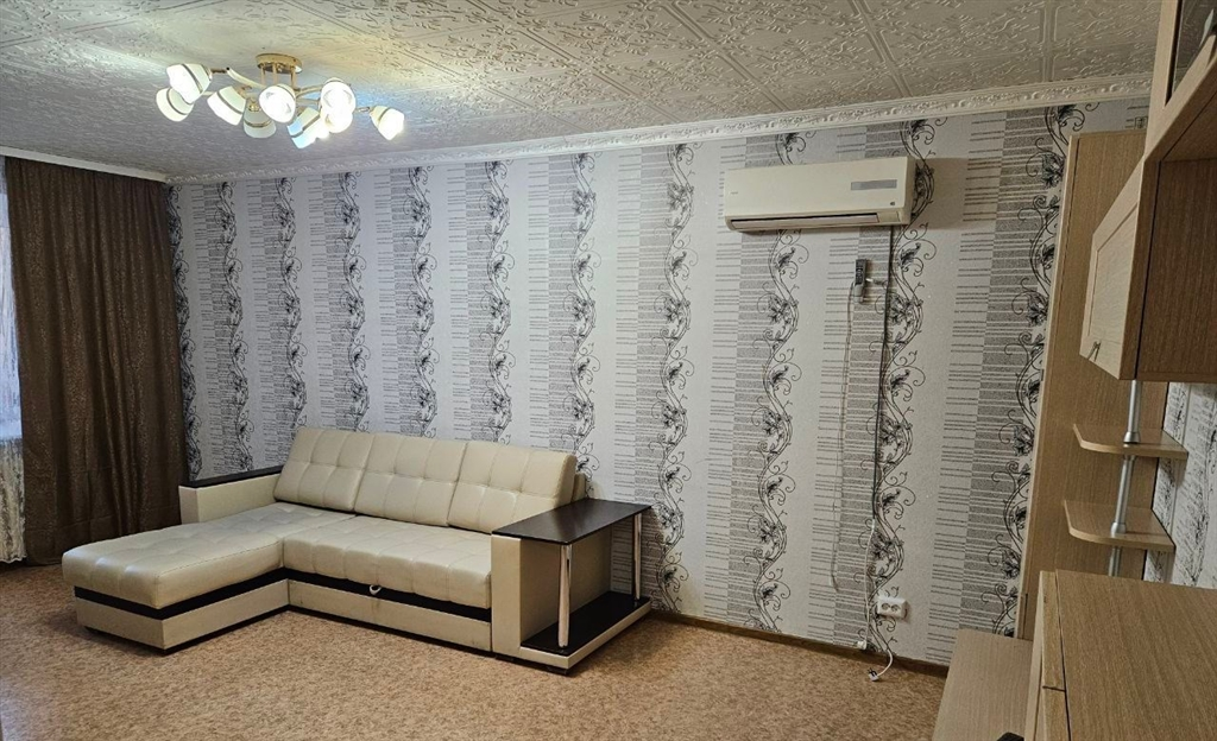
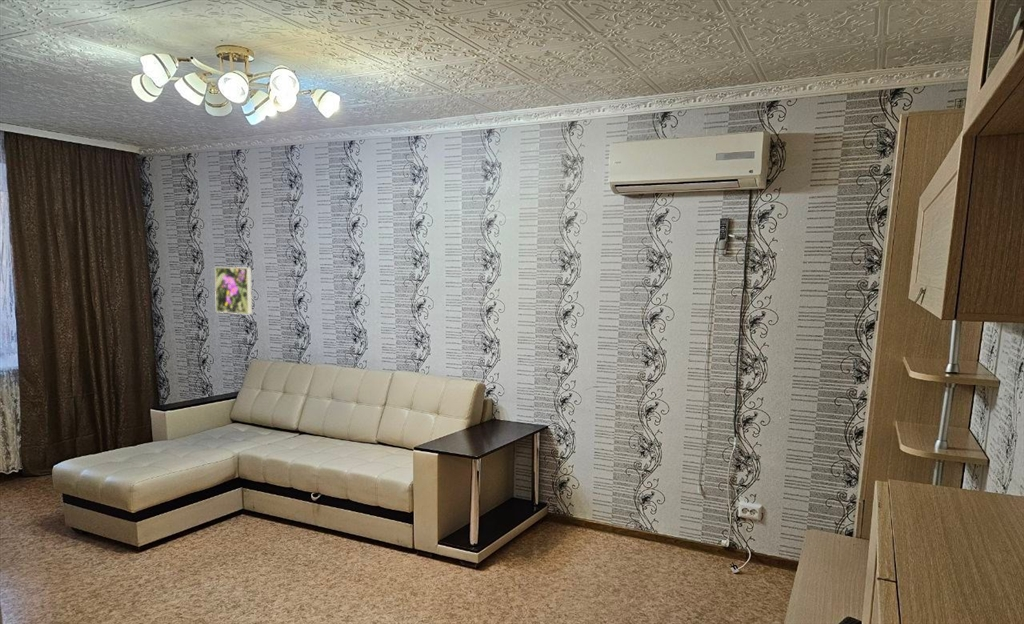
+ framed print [214,266,253,315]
